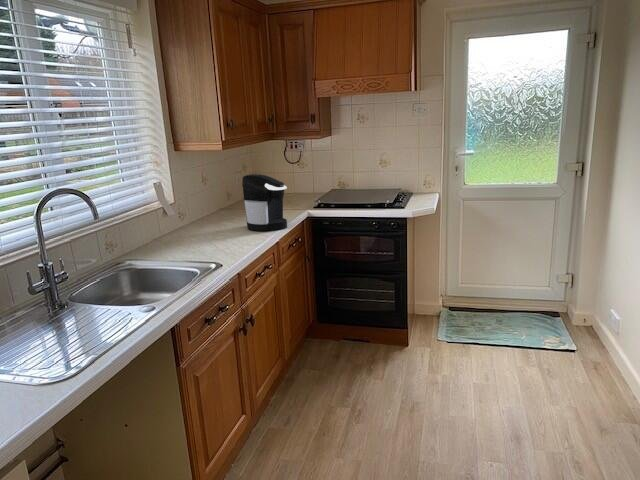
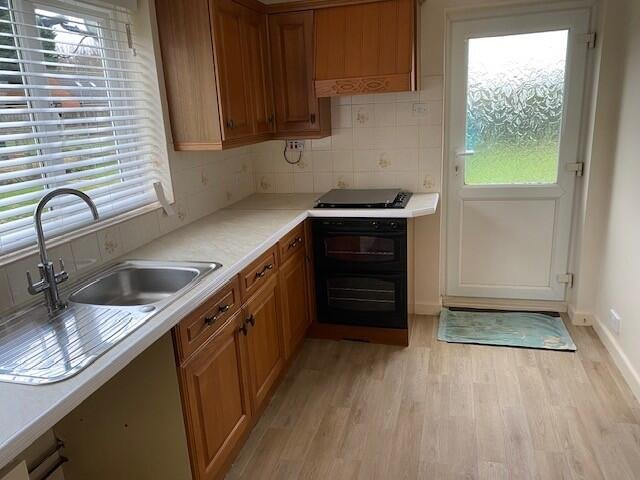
- coffee maker [241,173,288,232]
